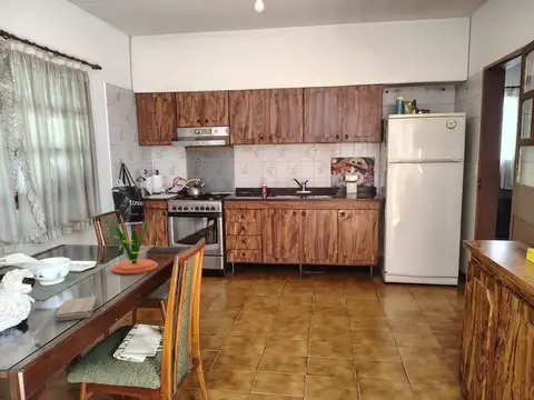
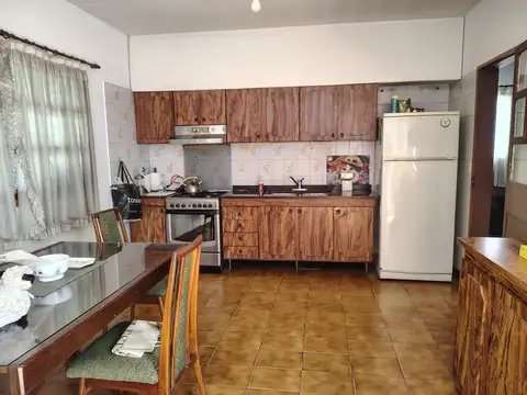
- washcloth [55,296,98,322]
- plant [110,218,159,274]
